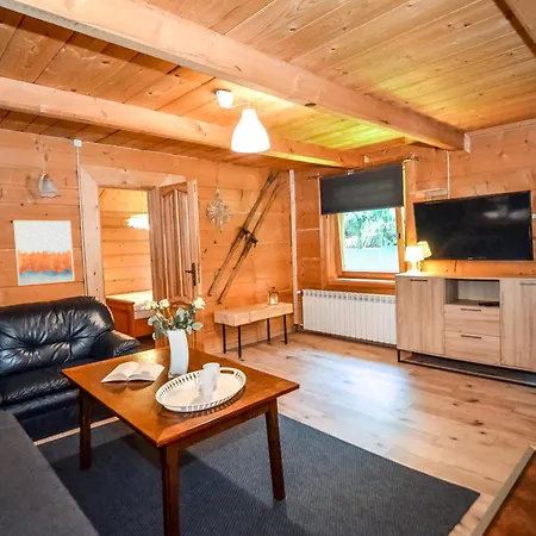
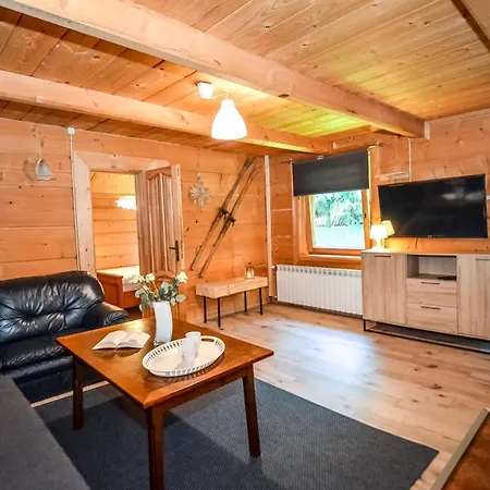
- wall art [12,219,75,287]
